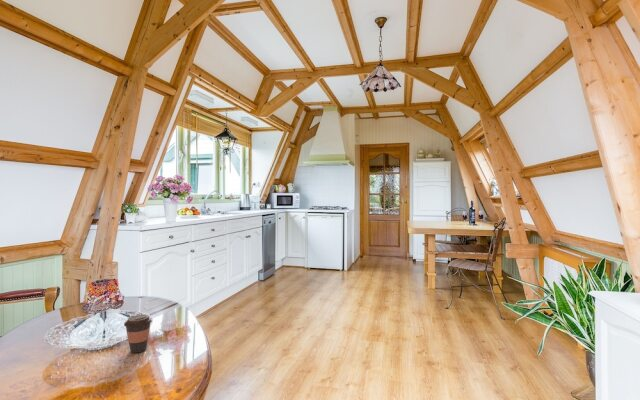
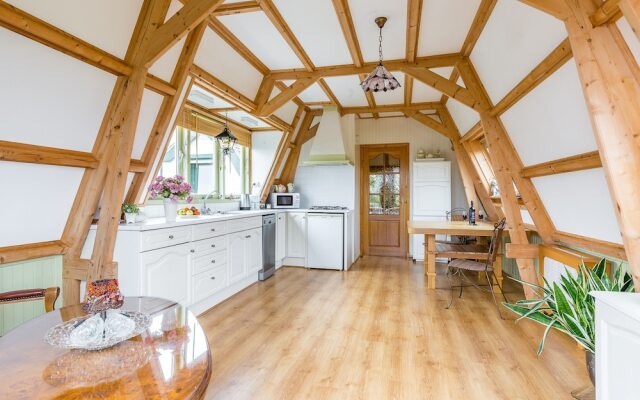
- coffee cup [123,314,153,354]
